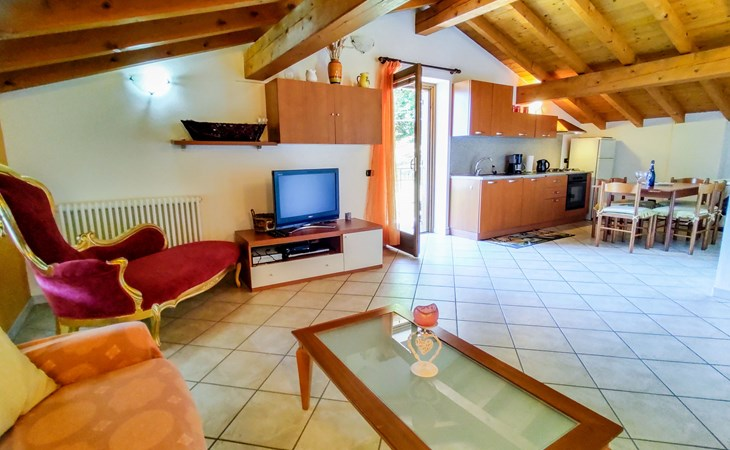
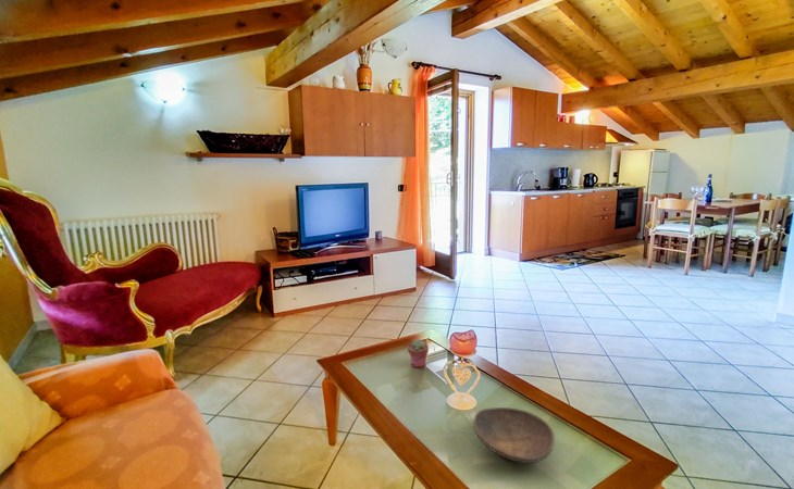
+ decorative bowl [472,406,556,464]
+ potted succulent [407,338,430,368]
